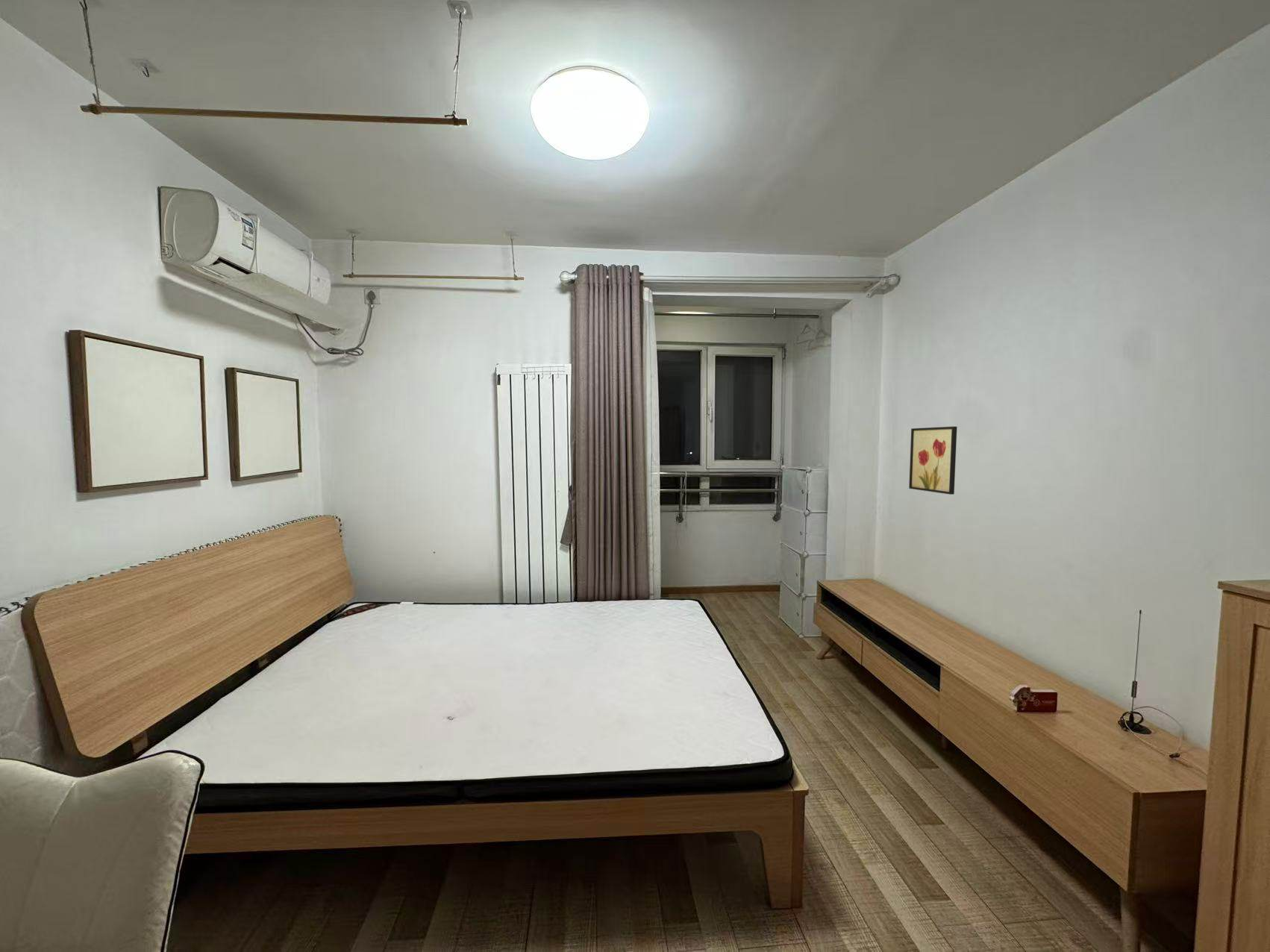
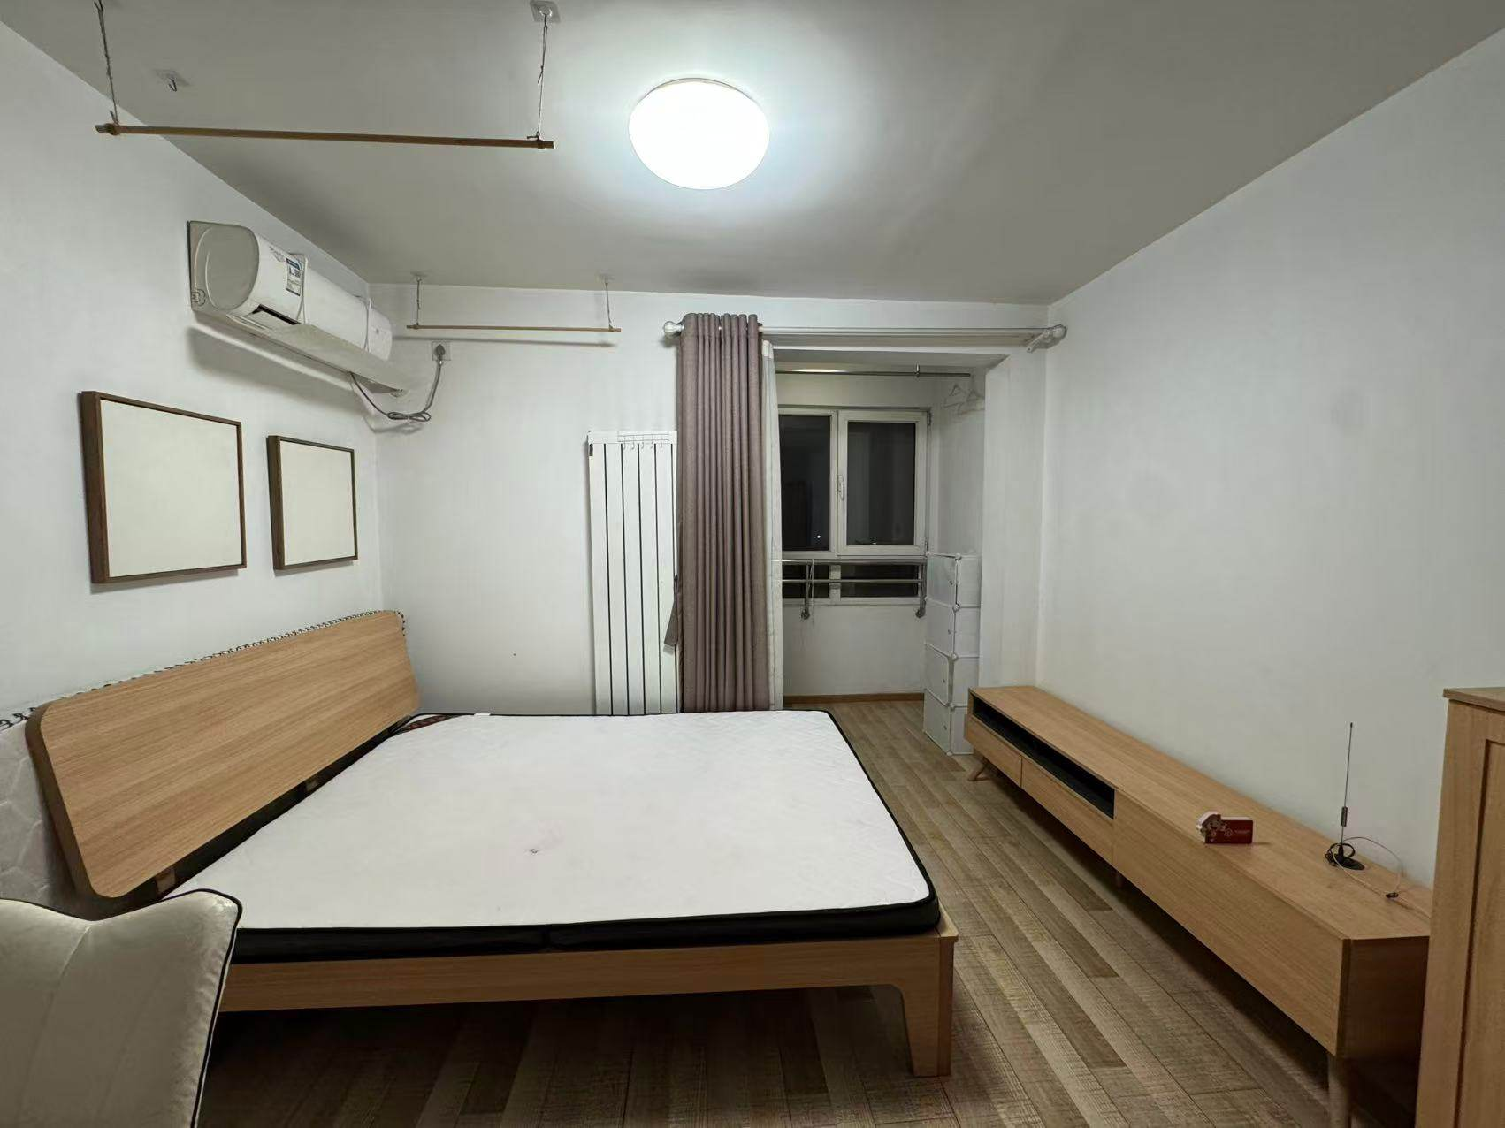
- wall art [908,426,958,495]
